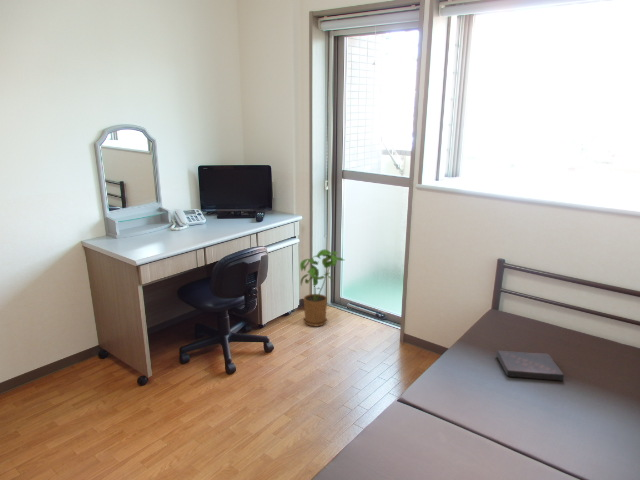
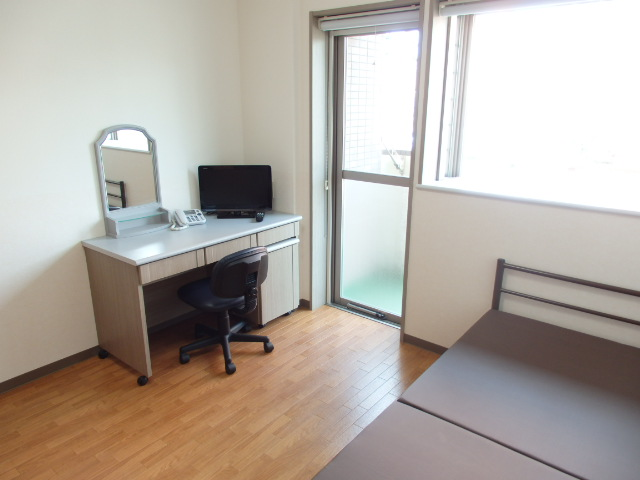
- book [495,349,565,382]
- house plant [299,248,345,327]
